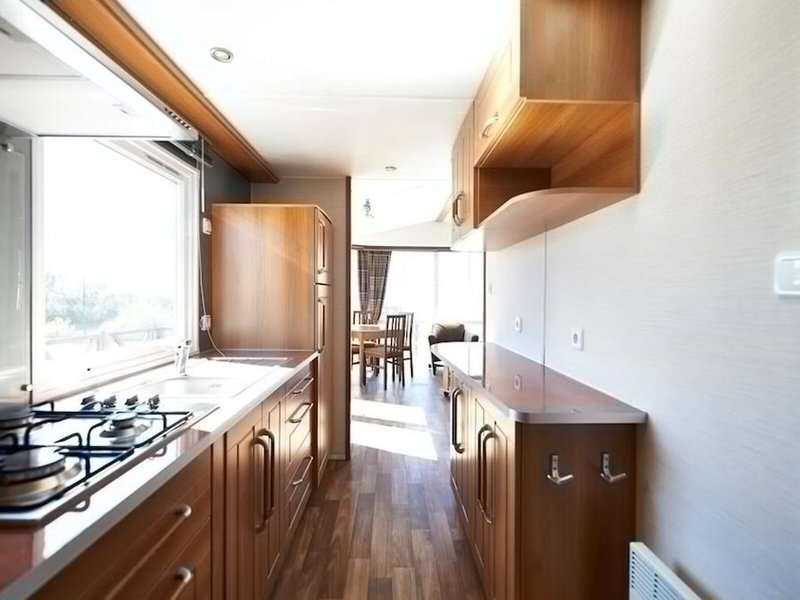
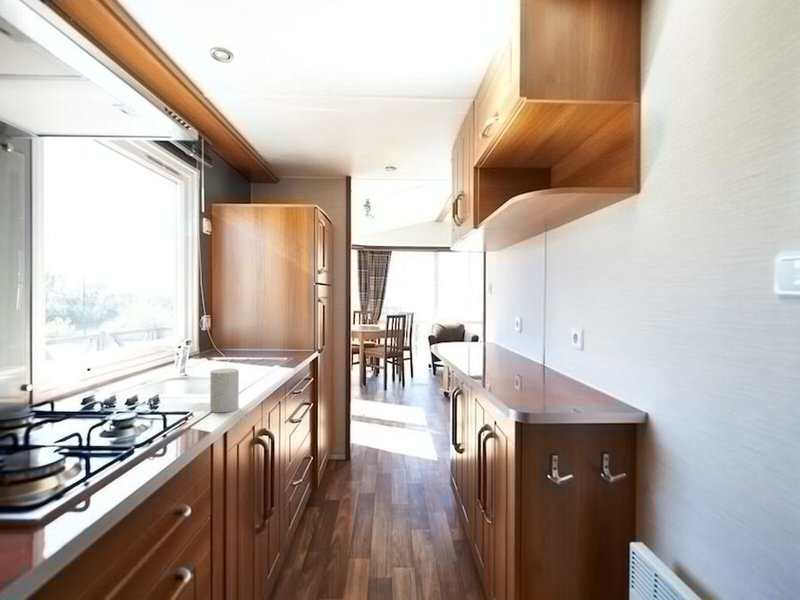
+ cup [209,367,240,413]
